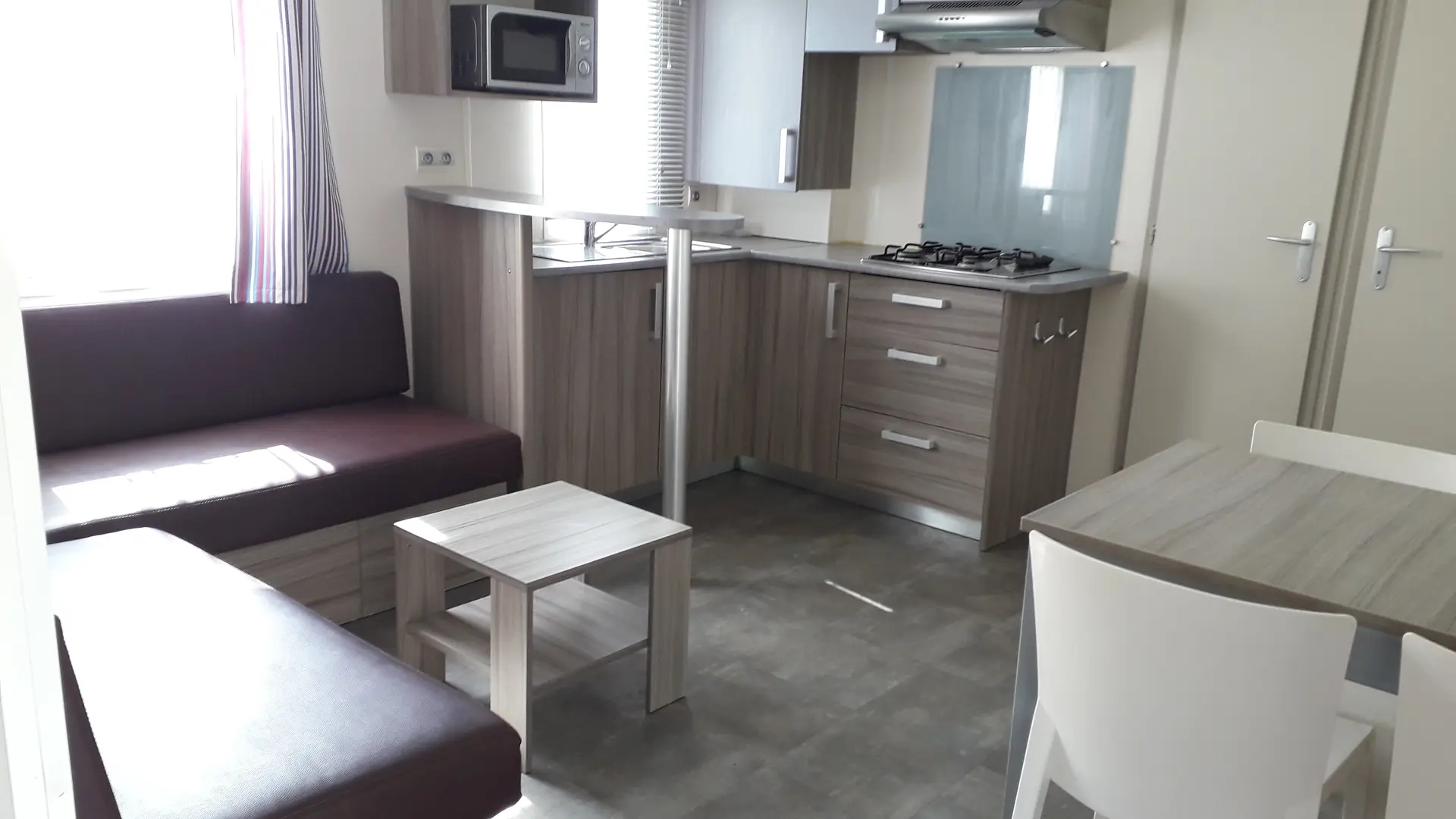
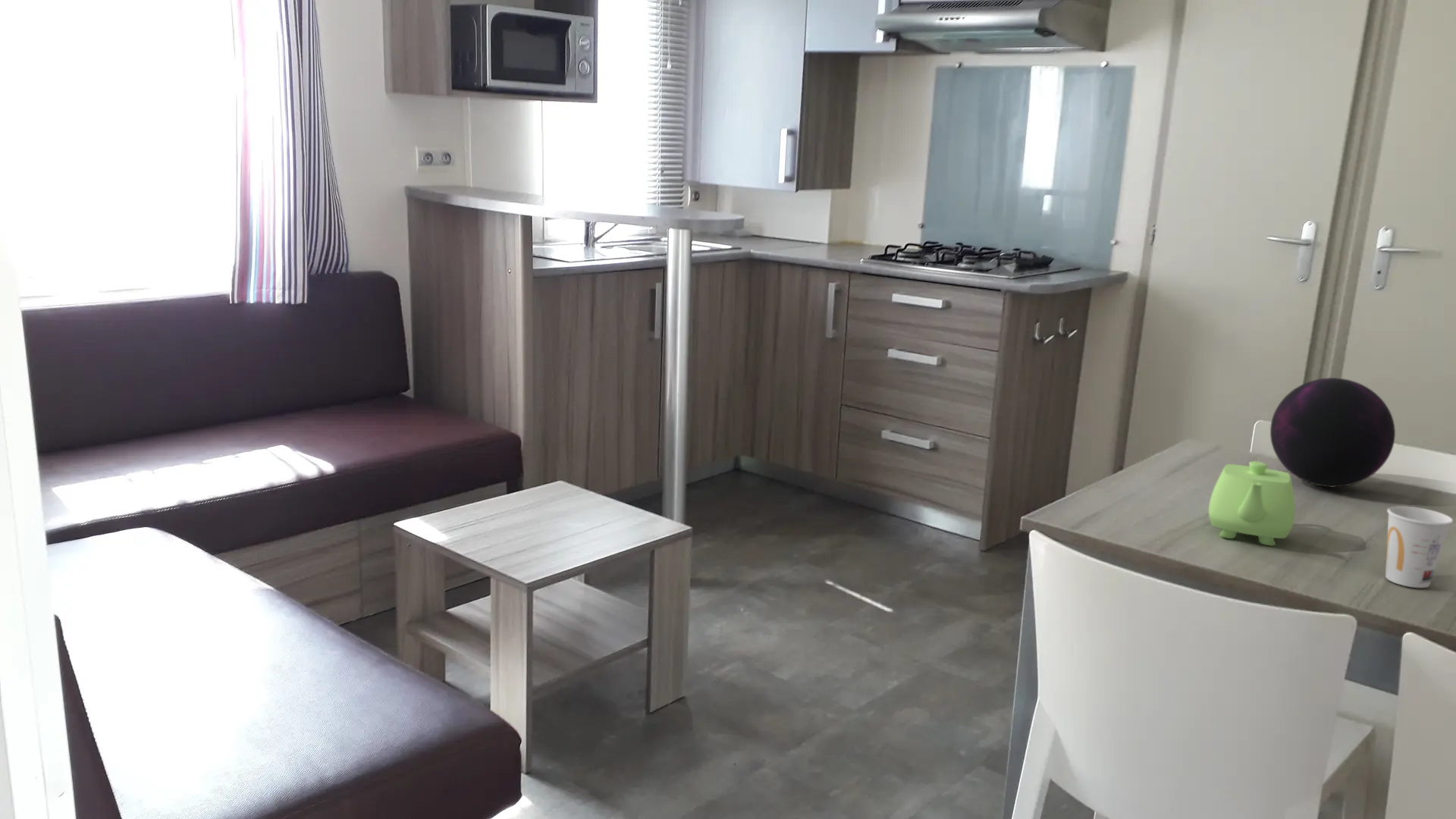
+ decorative orb [1269,377,1396,488]
+ teapot [1208,460,1296,546]
+ cup [1385,505,1454,588]
